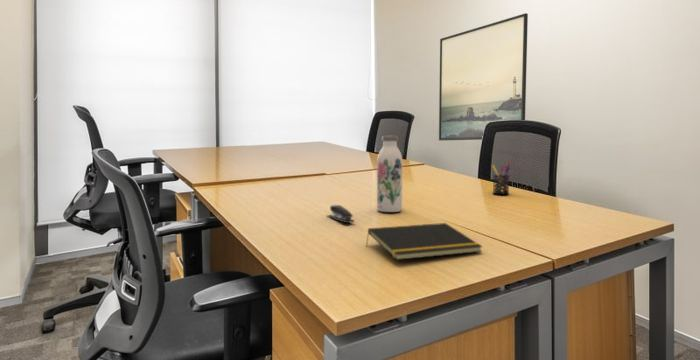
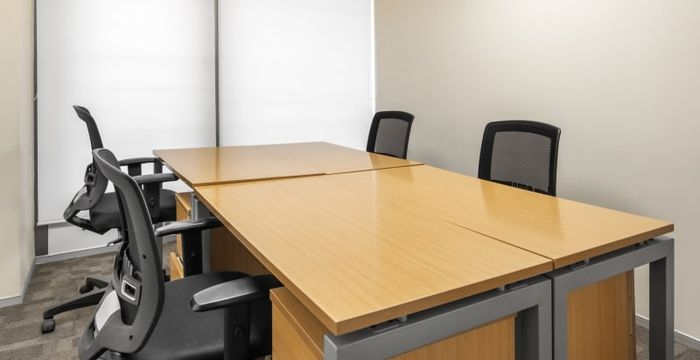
- water bottle [376,135,403,213]
- pen holder [491,161,511,195]
- stapler [326,204,355,224]
- notepad [365,222,484,261]
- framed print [438,12,529,141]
